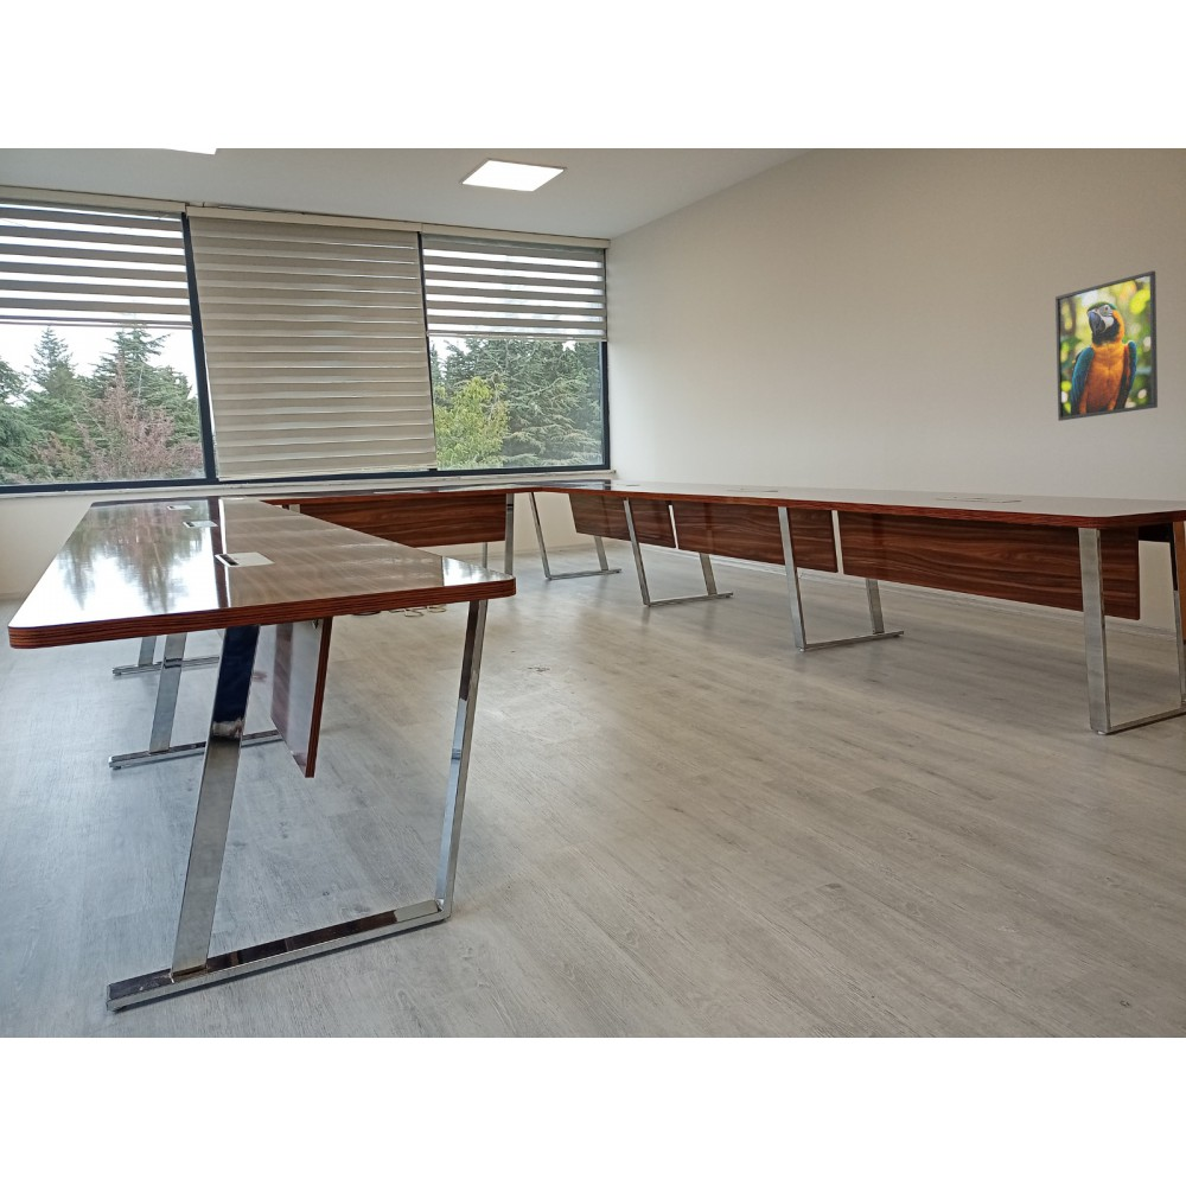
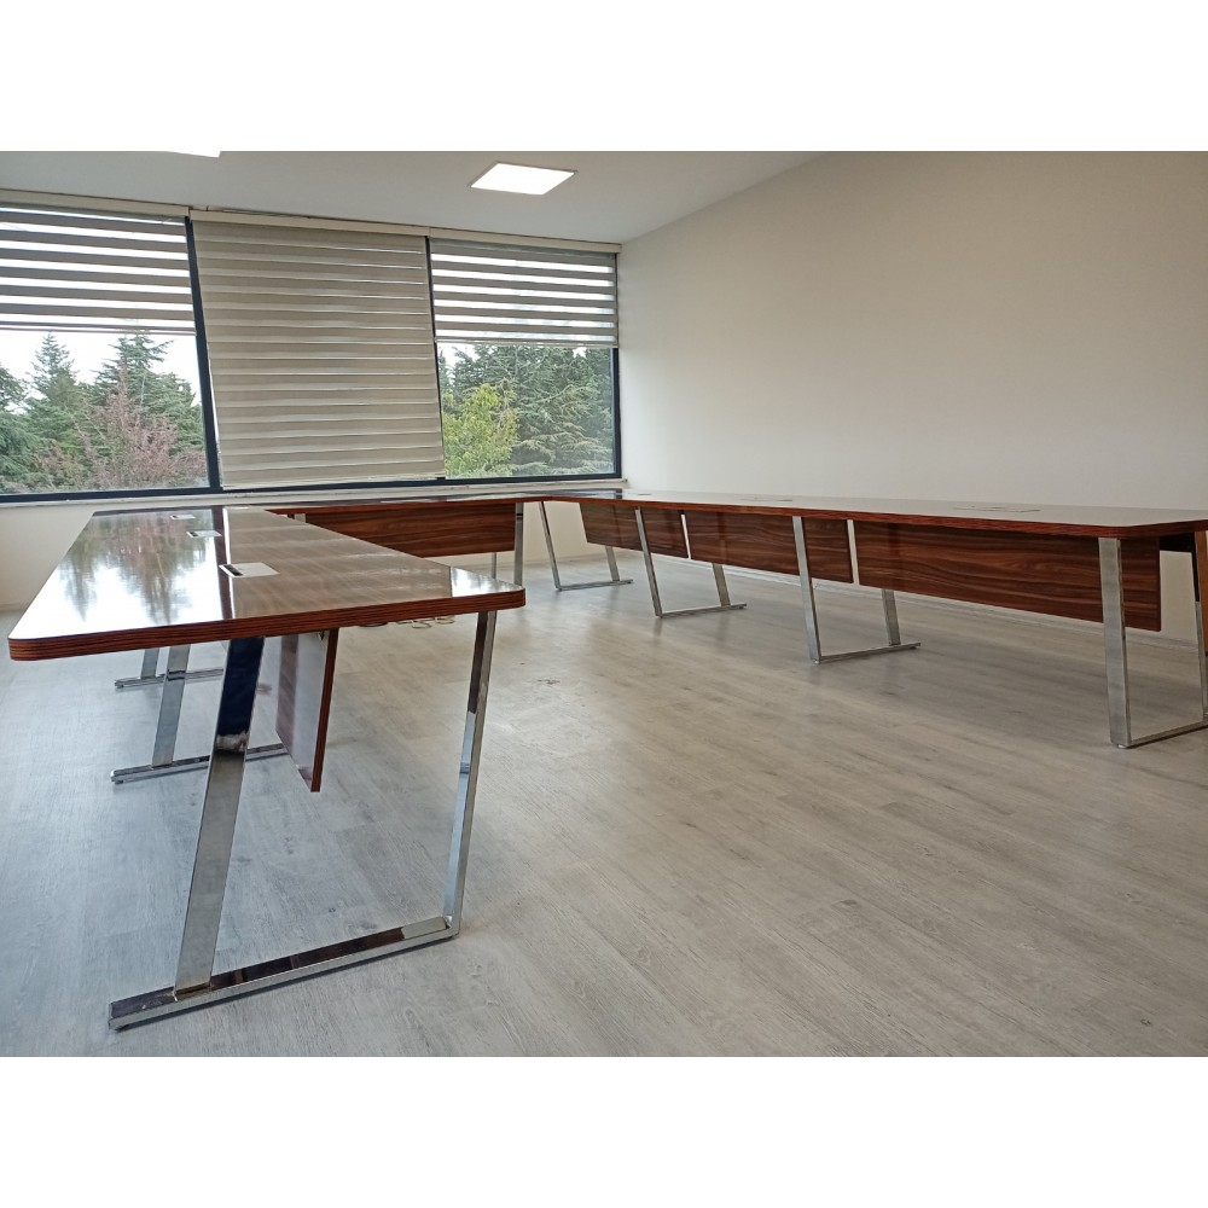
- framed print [1054,269,1159,422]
